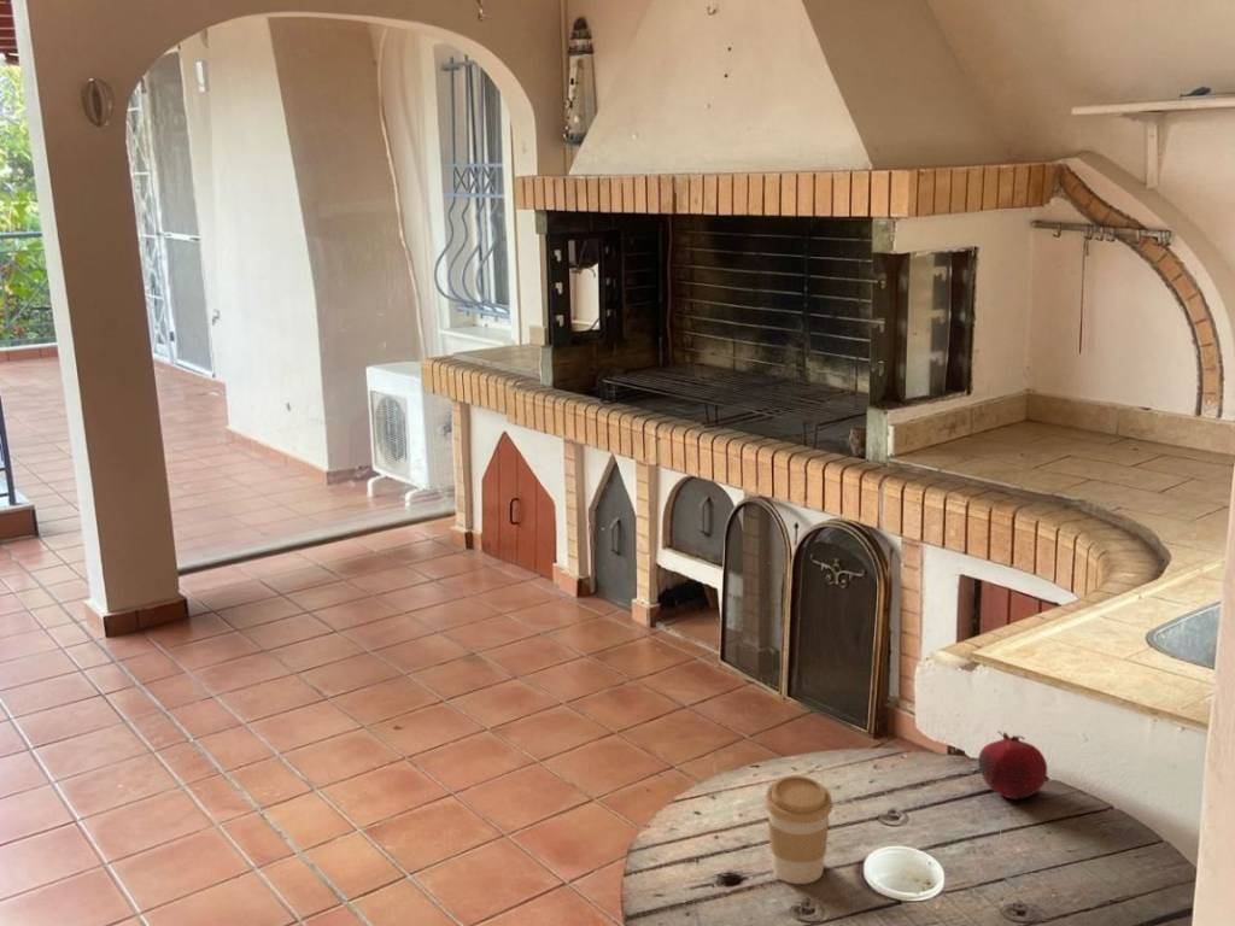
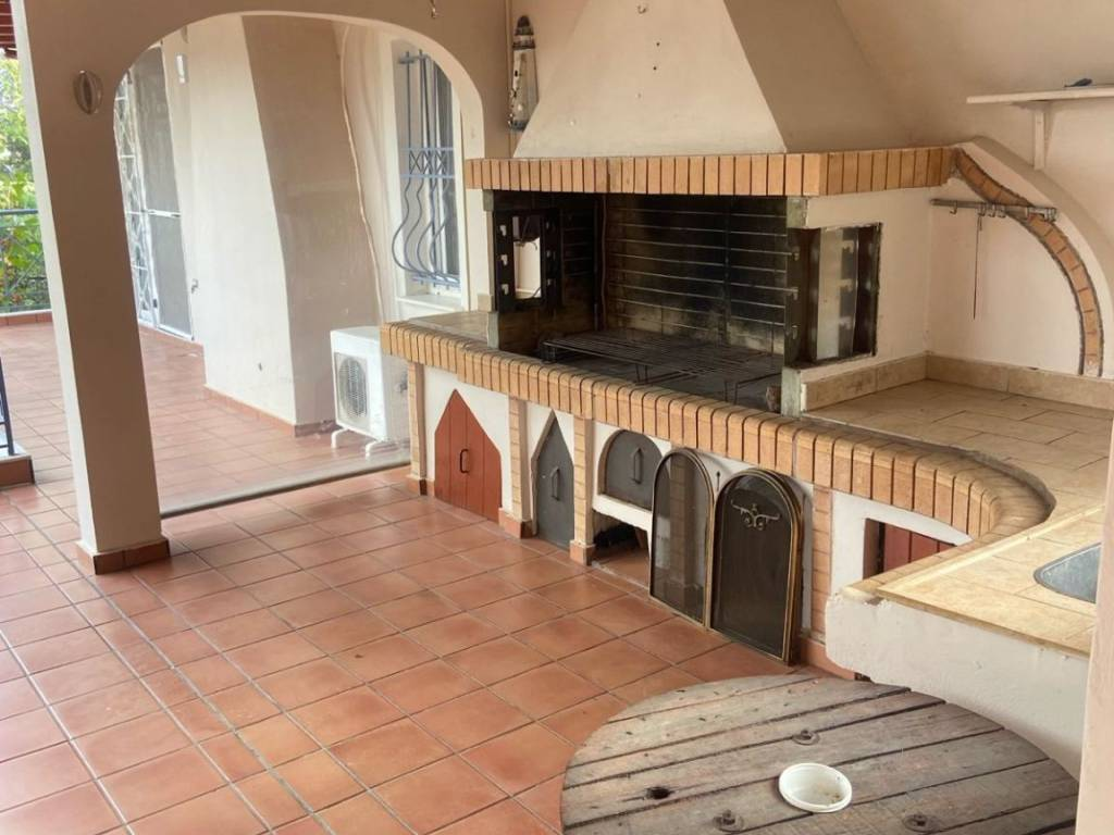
- fruit [977,729,1048,801]
- coffee cup [763,774,833,885]
